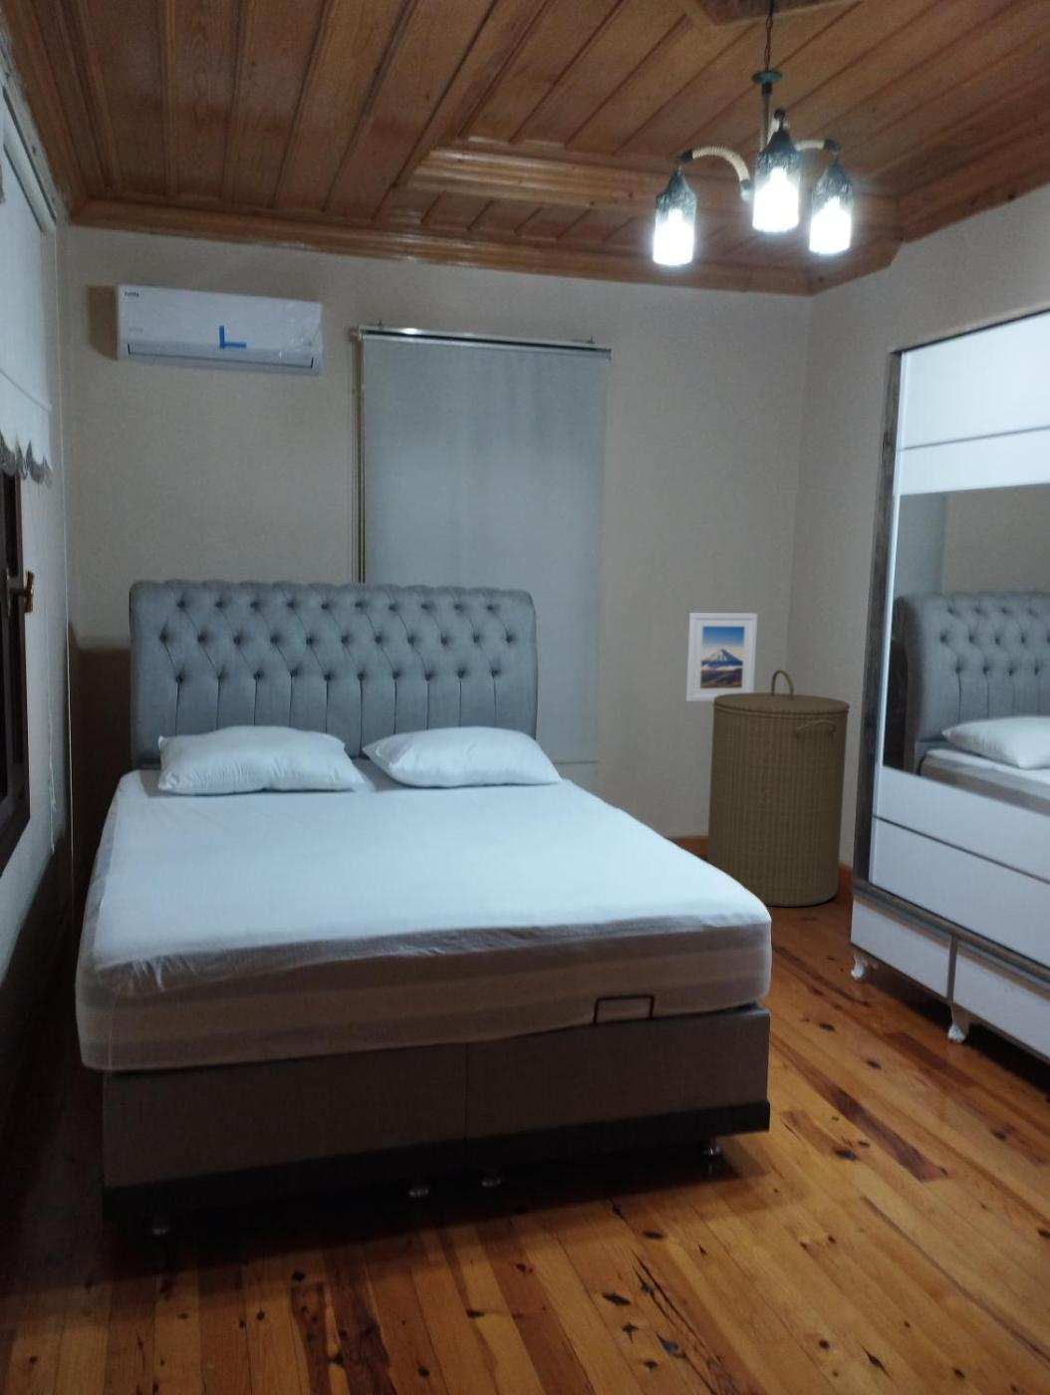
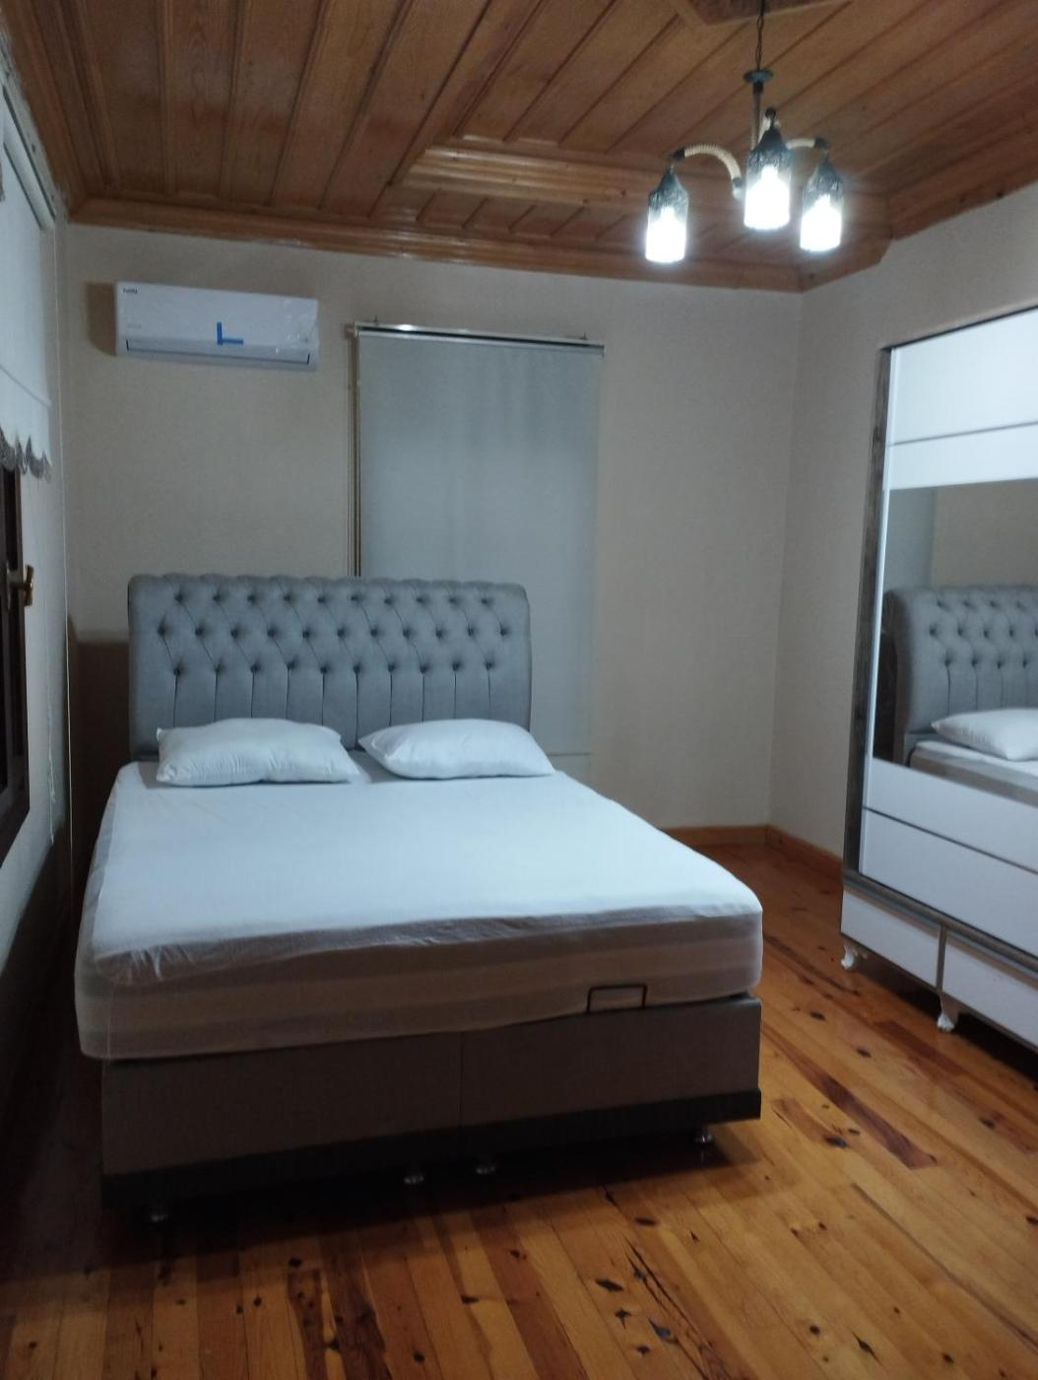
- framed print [685,612,758,702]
- laundry hamper [706,668,850,908]
